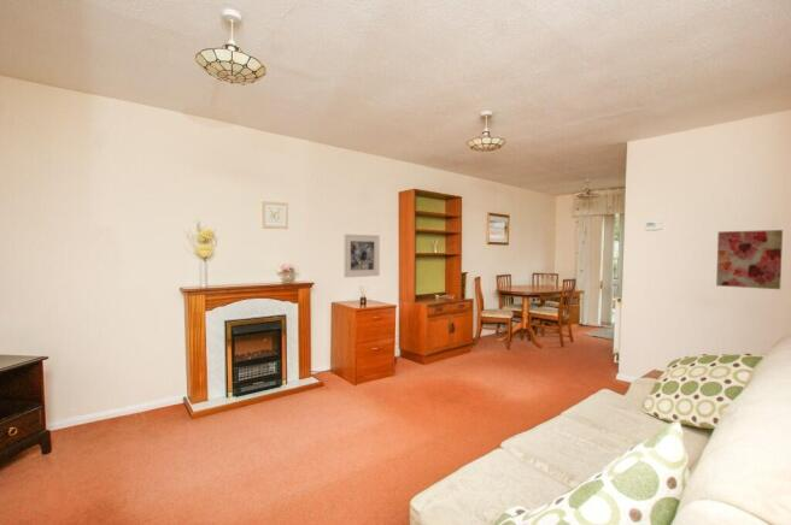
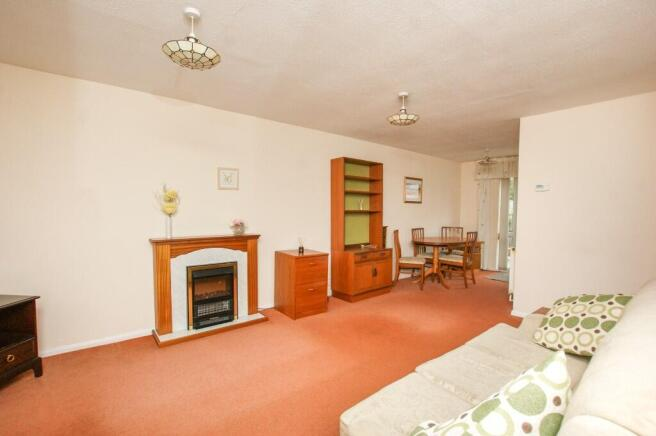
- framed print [342,232,381,278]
- wall art [715,229,784,290]
